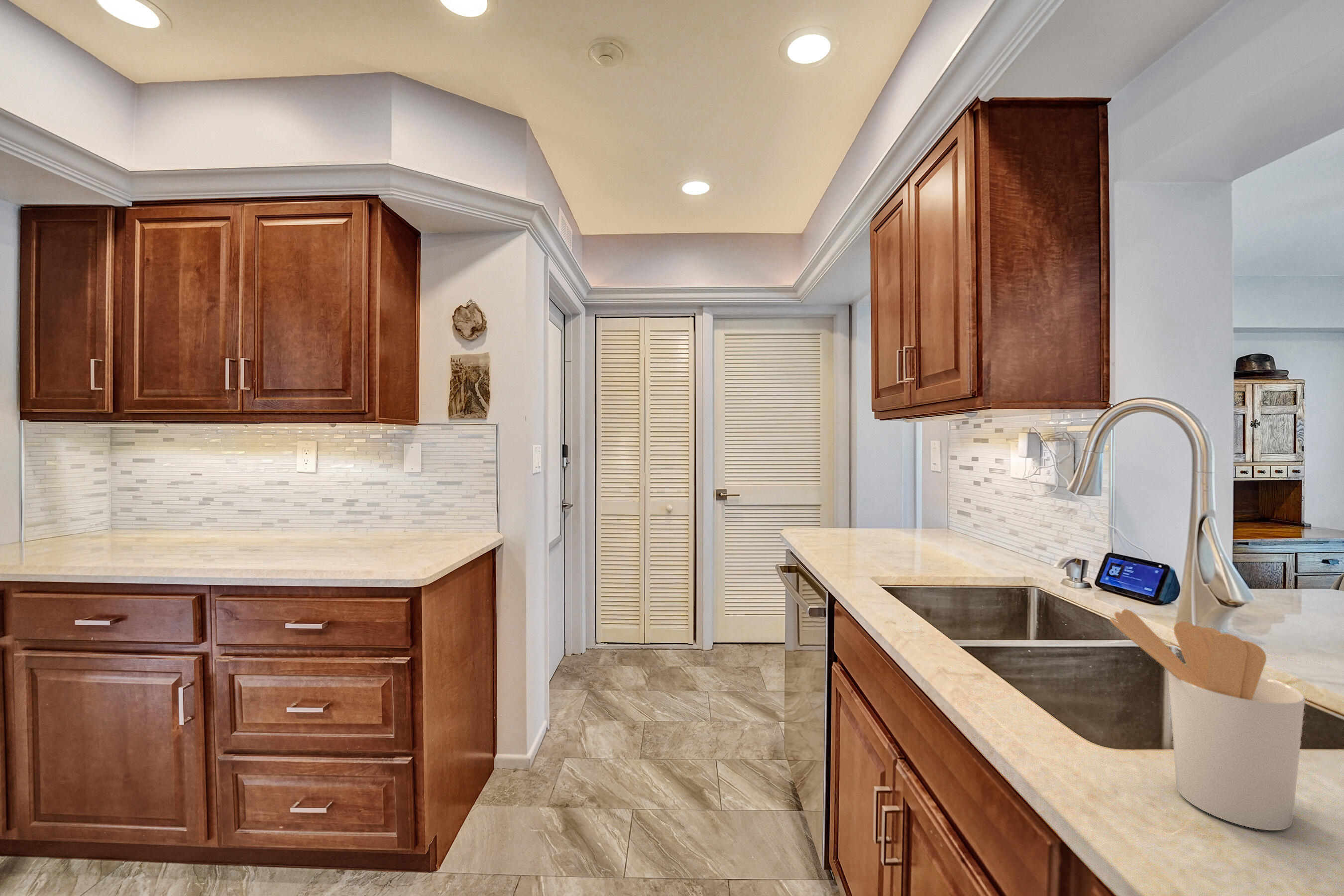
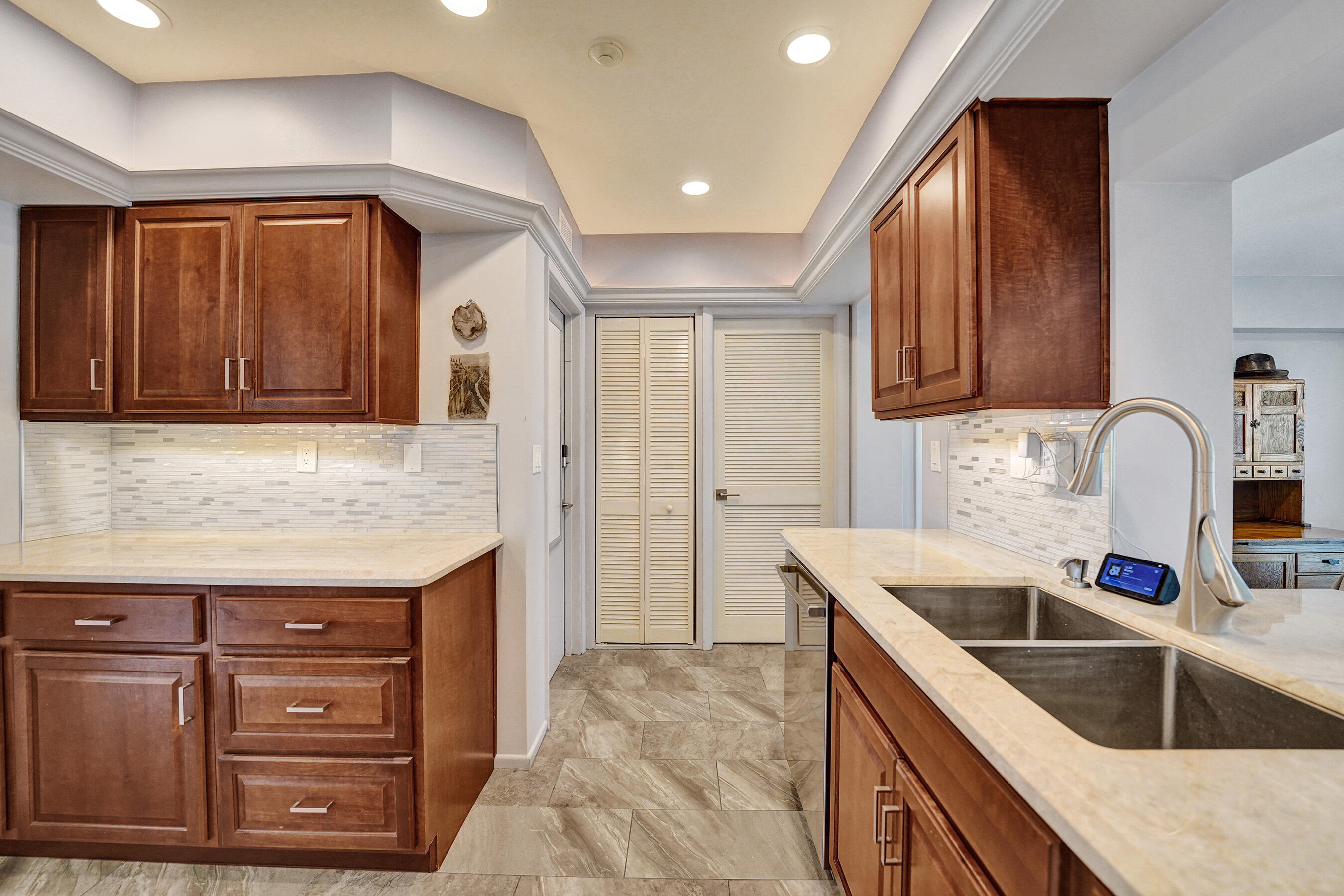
- utensil holder [1109,609,1306,831]
